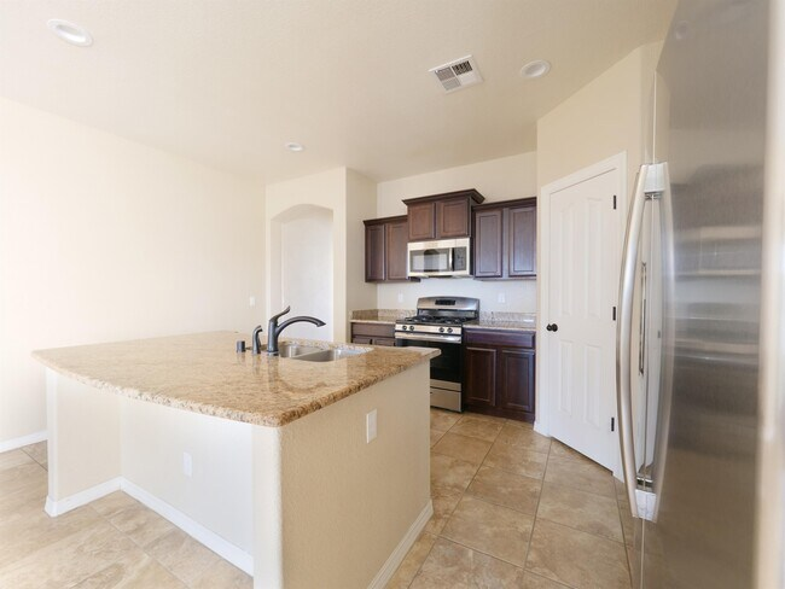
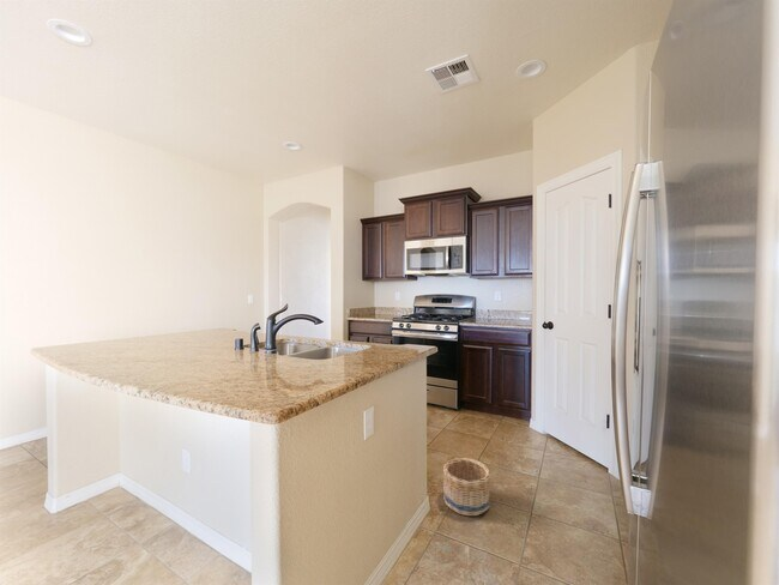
+ basket [442,457,491,517]
